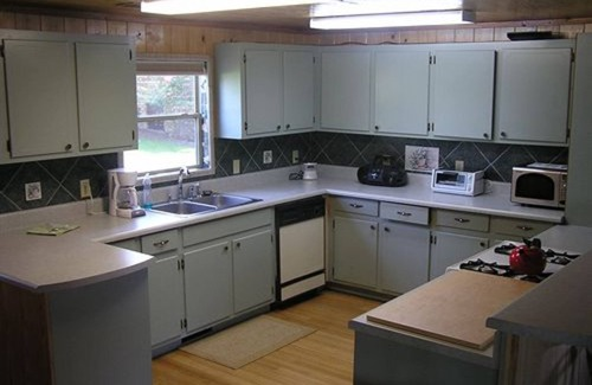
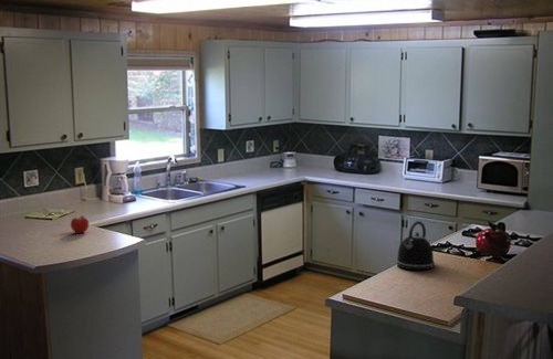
+ fruit [70,214,90,234]
+ kettle [395,220,436,271]
